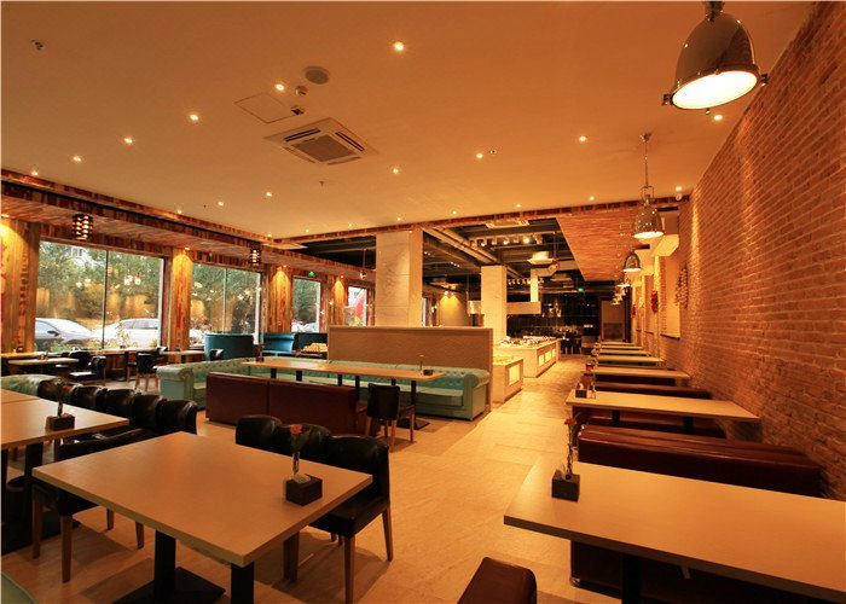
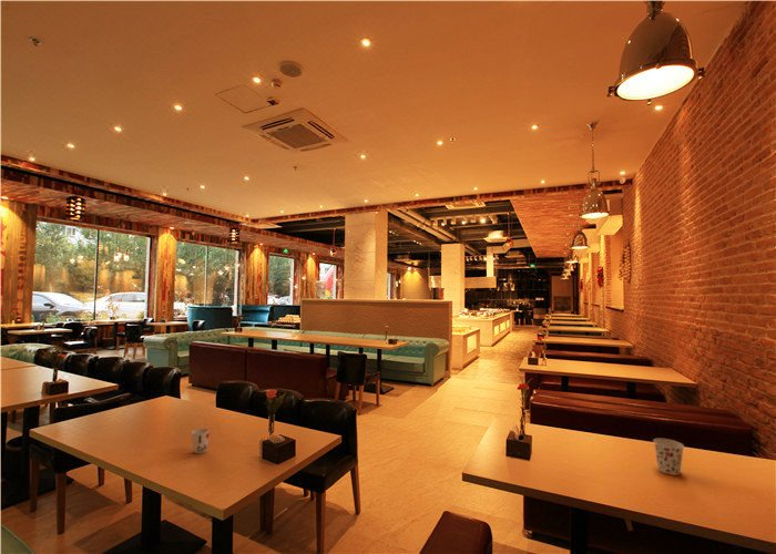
+ cup [191,427,211,454]
+ cup [652,438,685,476]
